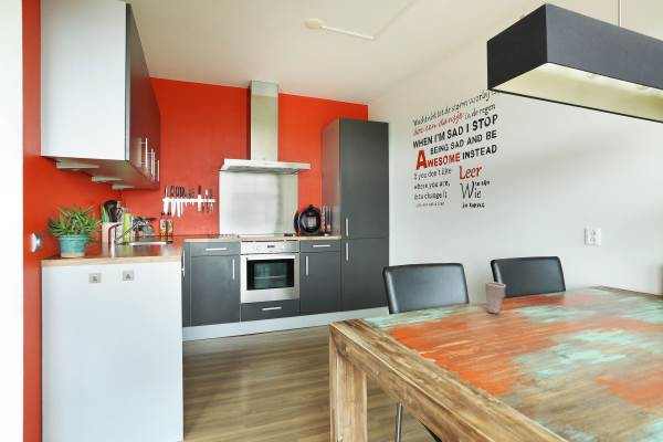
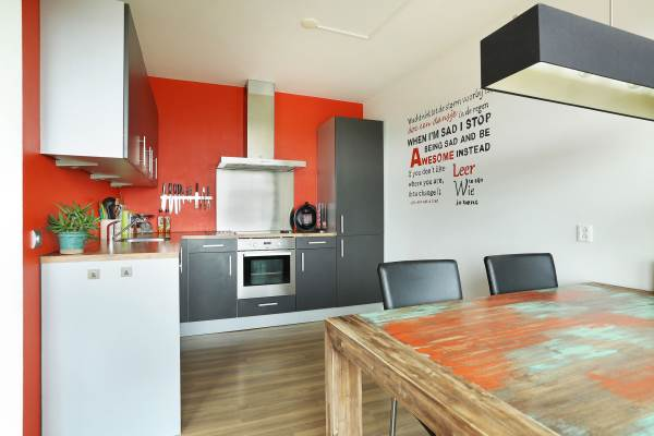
- cup [484,281,507,315]
